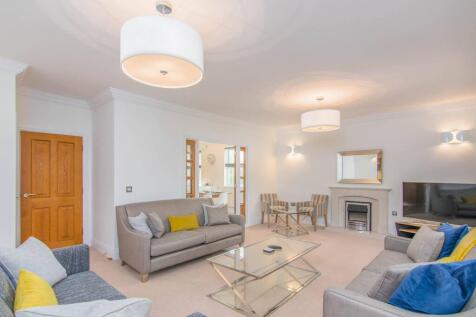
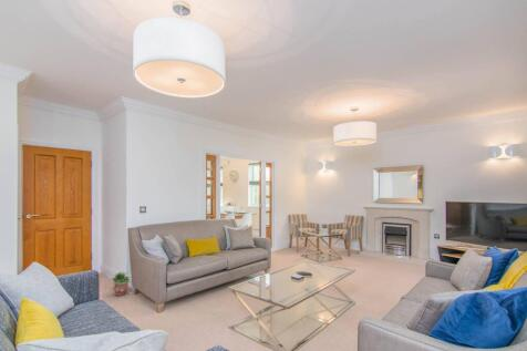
+ potted plant [111,270,133,297]
